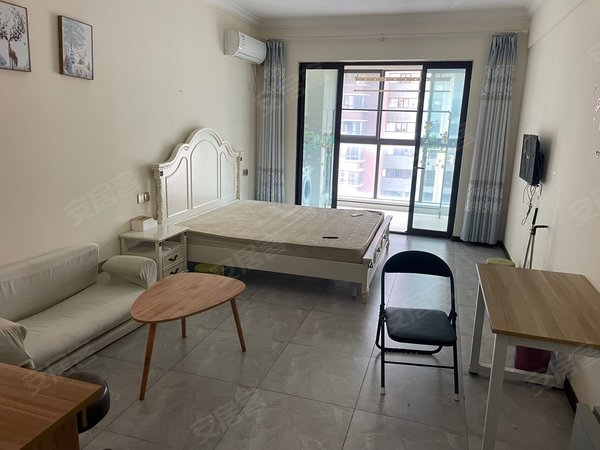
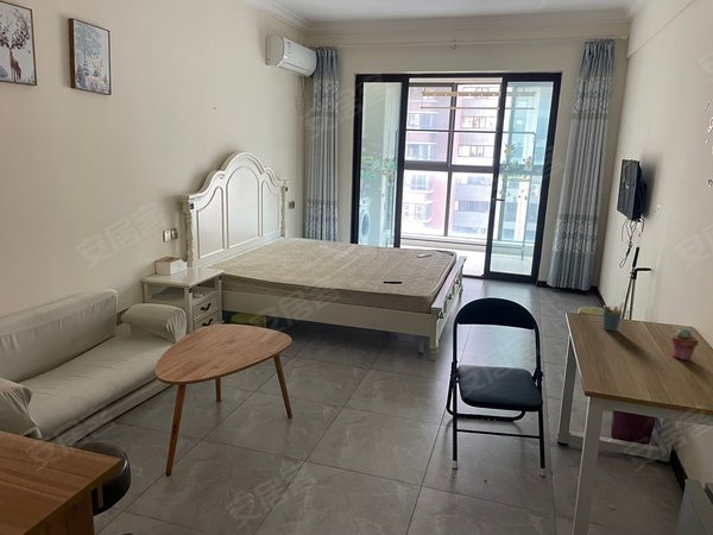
+ pen holder [601,301,625,332]
+ potted succulent [670,328,700,361]
